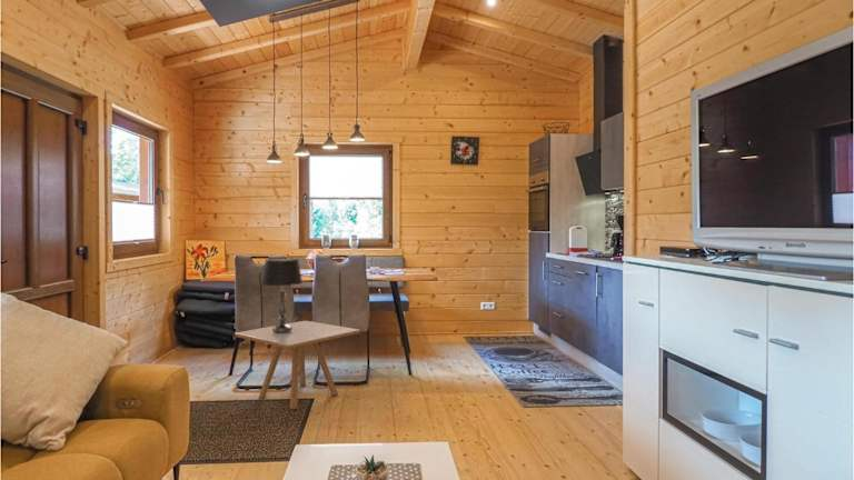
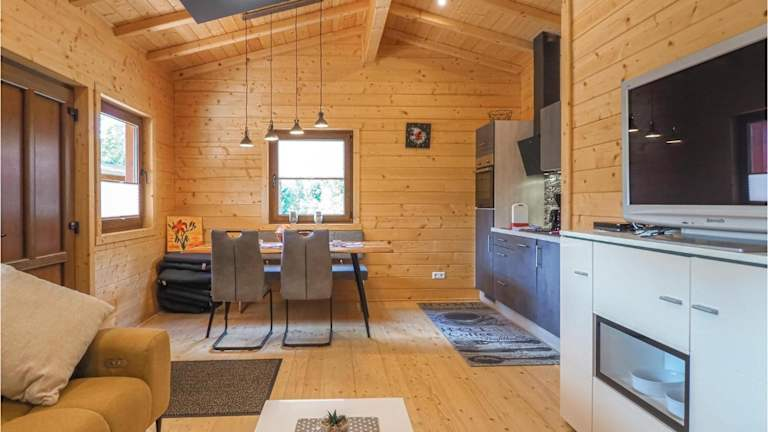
- side table [234,320,360,411]
- table lamp [260,258,304,333]
